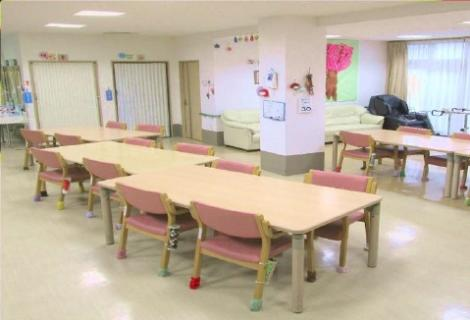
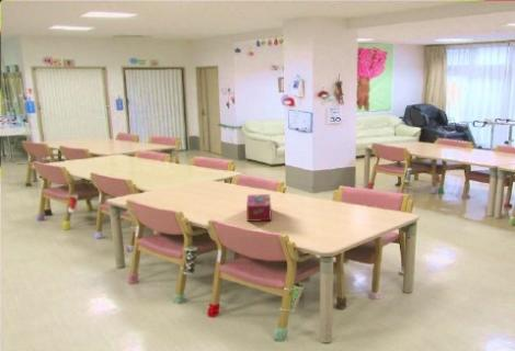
+ tissue box [245,193,273,223]
